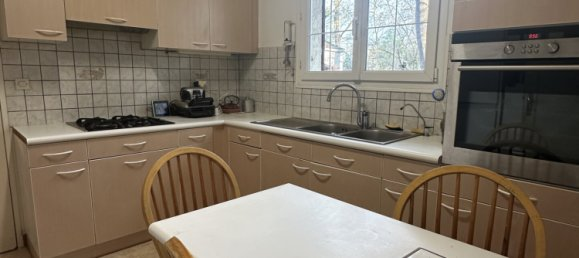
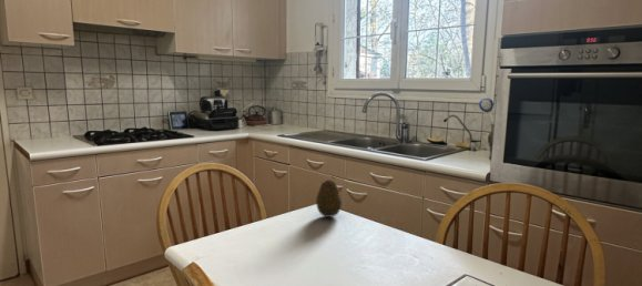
+ fruit [315,178,343,218]
